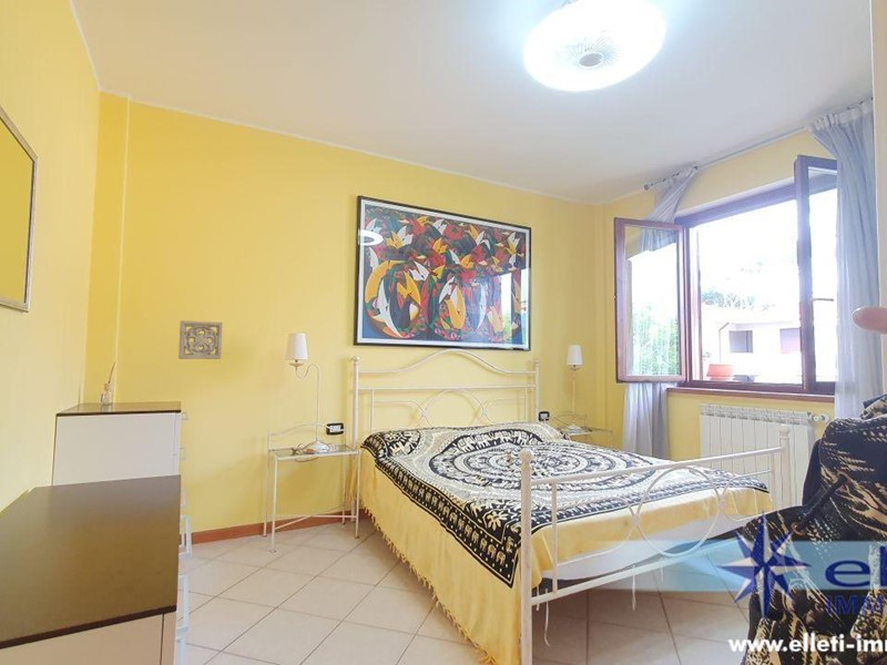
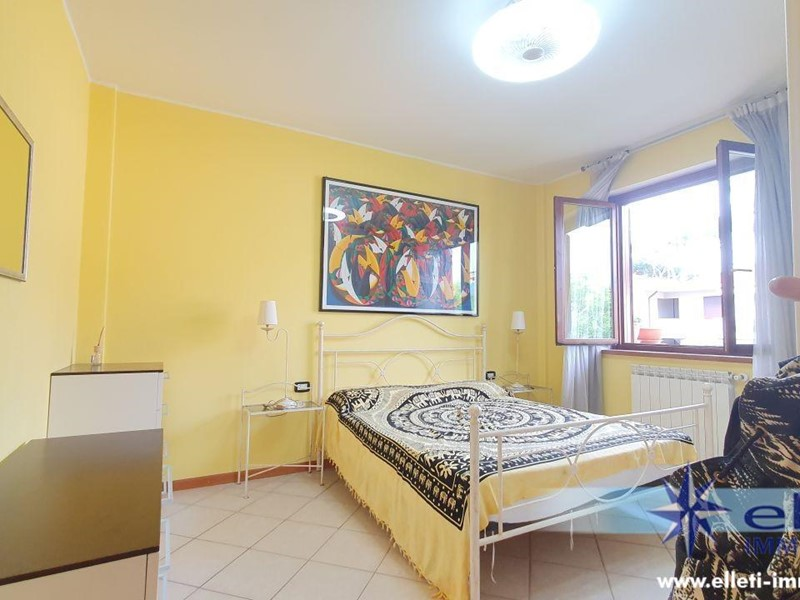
- wall ornament [177,319,223,360]
